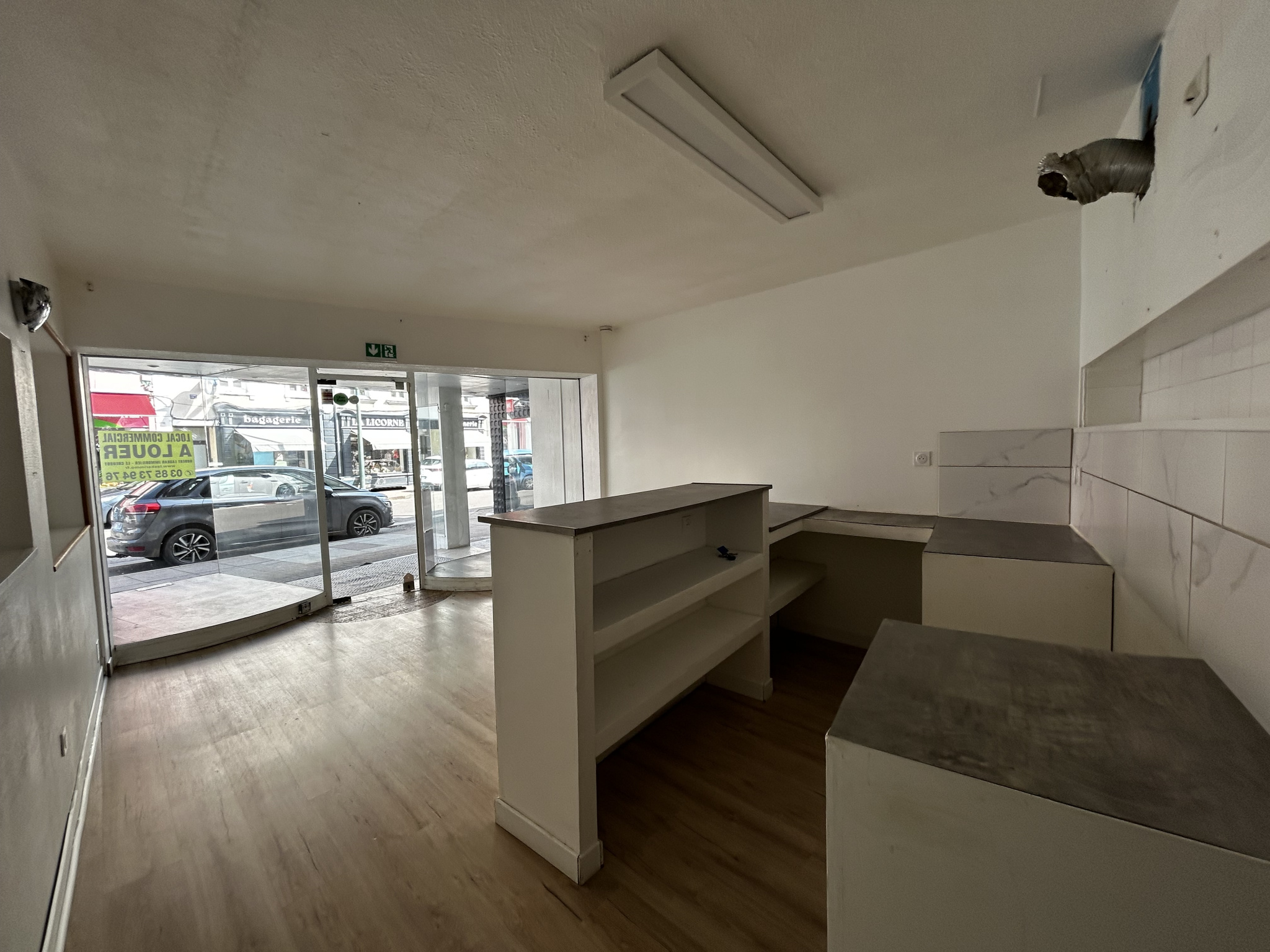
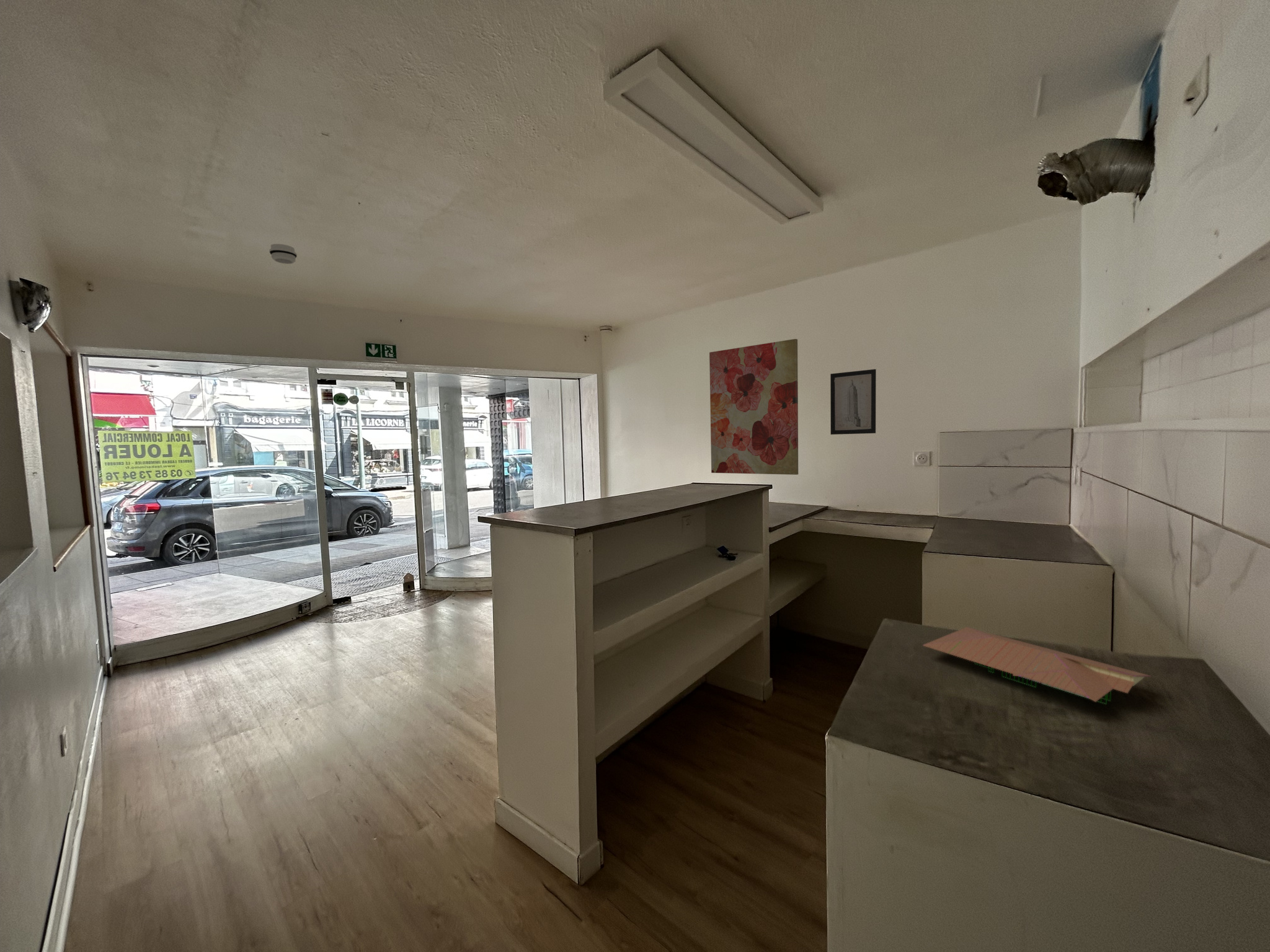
+ wall art [830,369,877,435]
+ wall art [709,338,799,475]
+ document tray [922,627,1152,705]
+ smoke detector [269,244,298,265]
